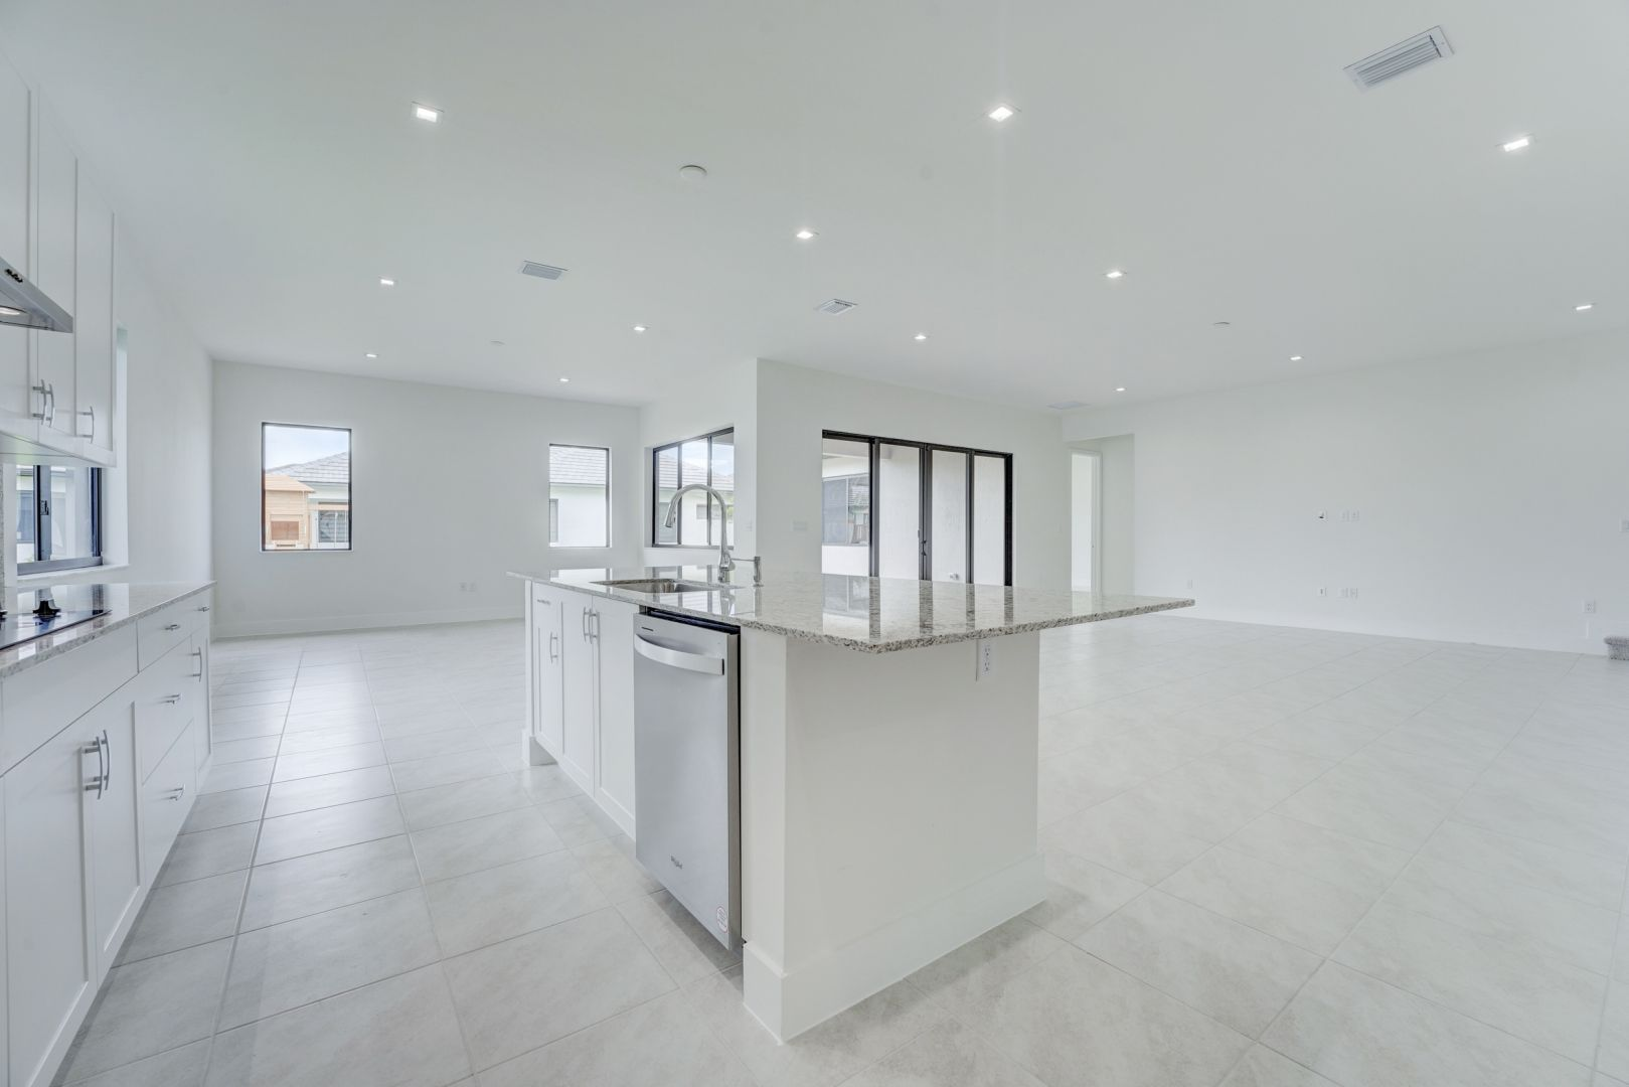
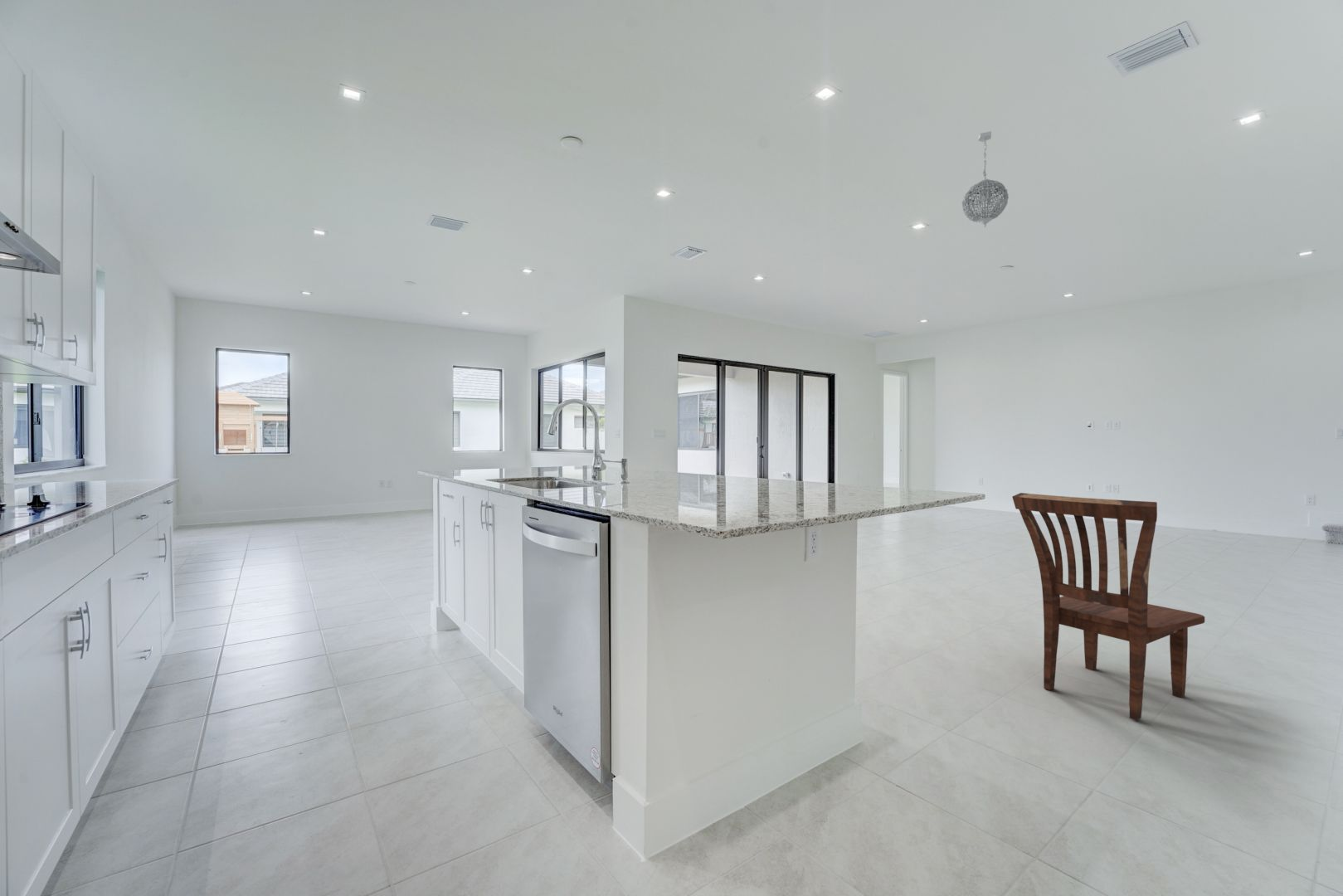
+ pendant light [961,130,1010,228]
+ dining chair [1011,492,1205,721]
